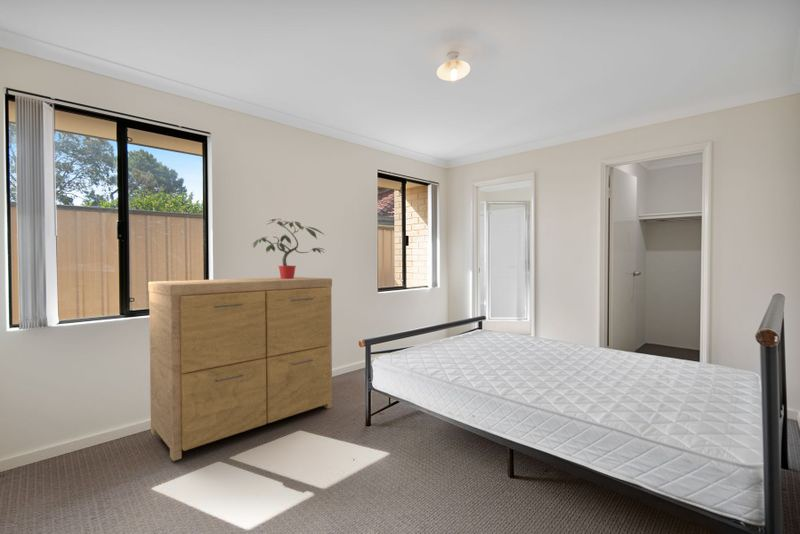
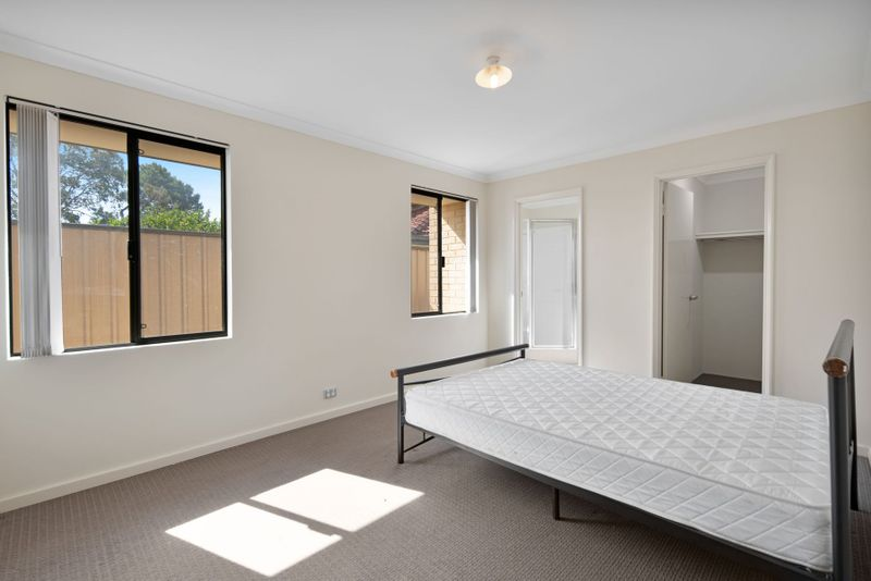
- dresser [147,276,333,462]
- potted plant [251,218,327,279]
